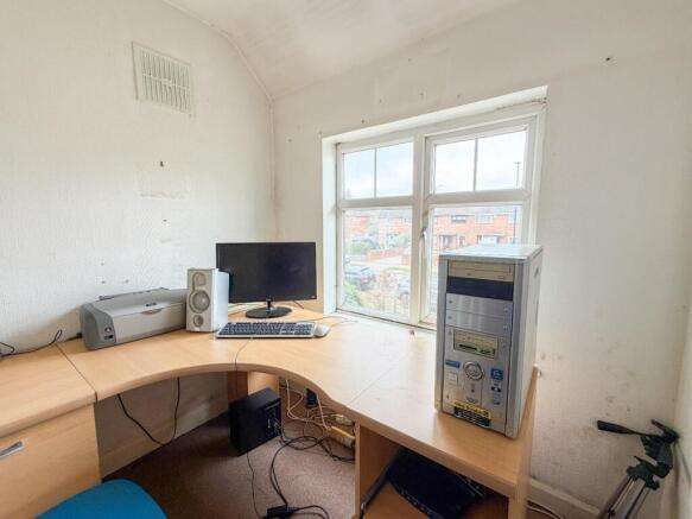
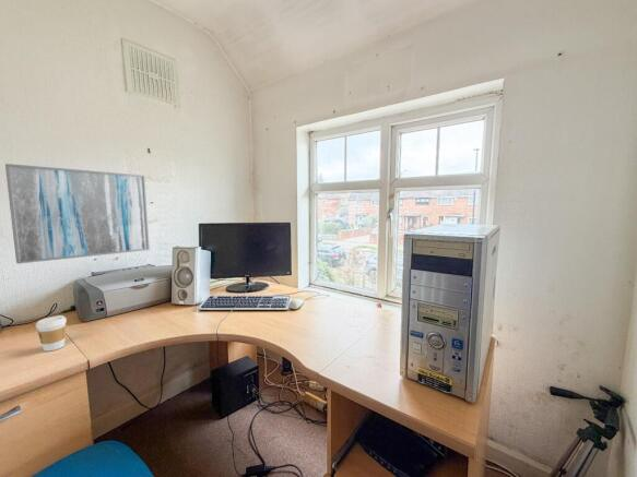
+ coffee cup [35,314,68,353]
+ wall art [4,163,151,265]
